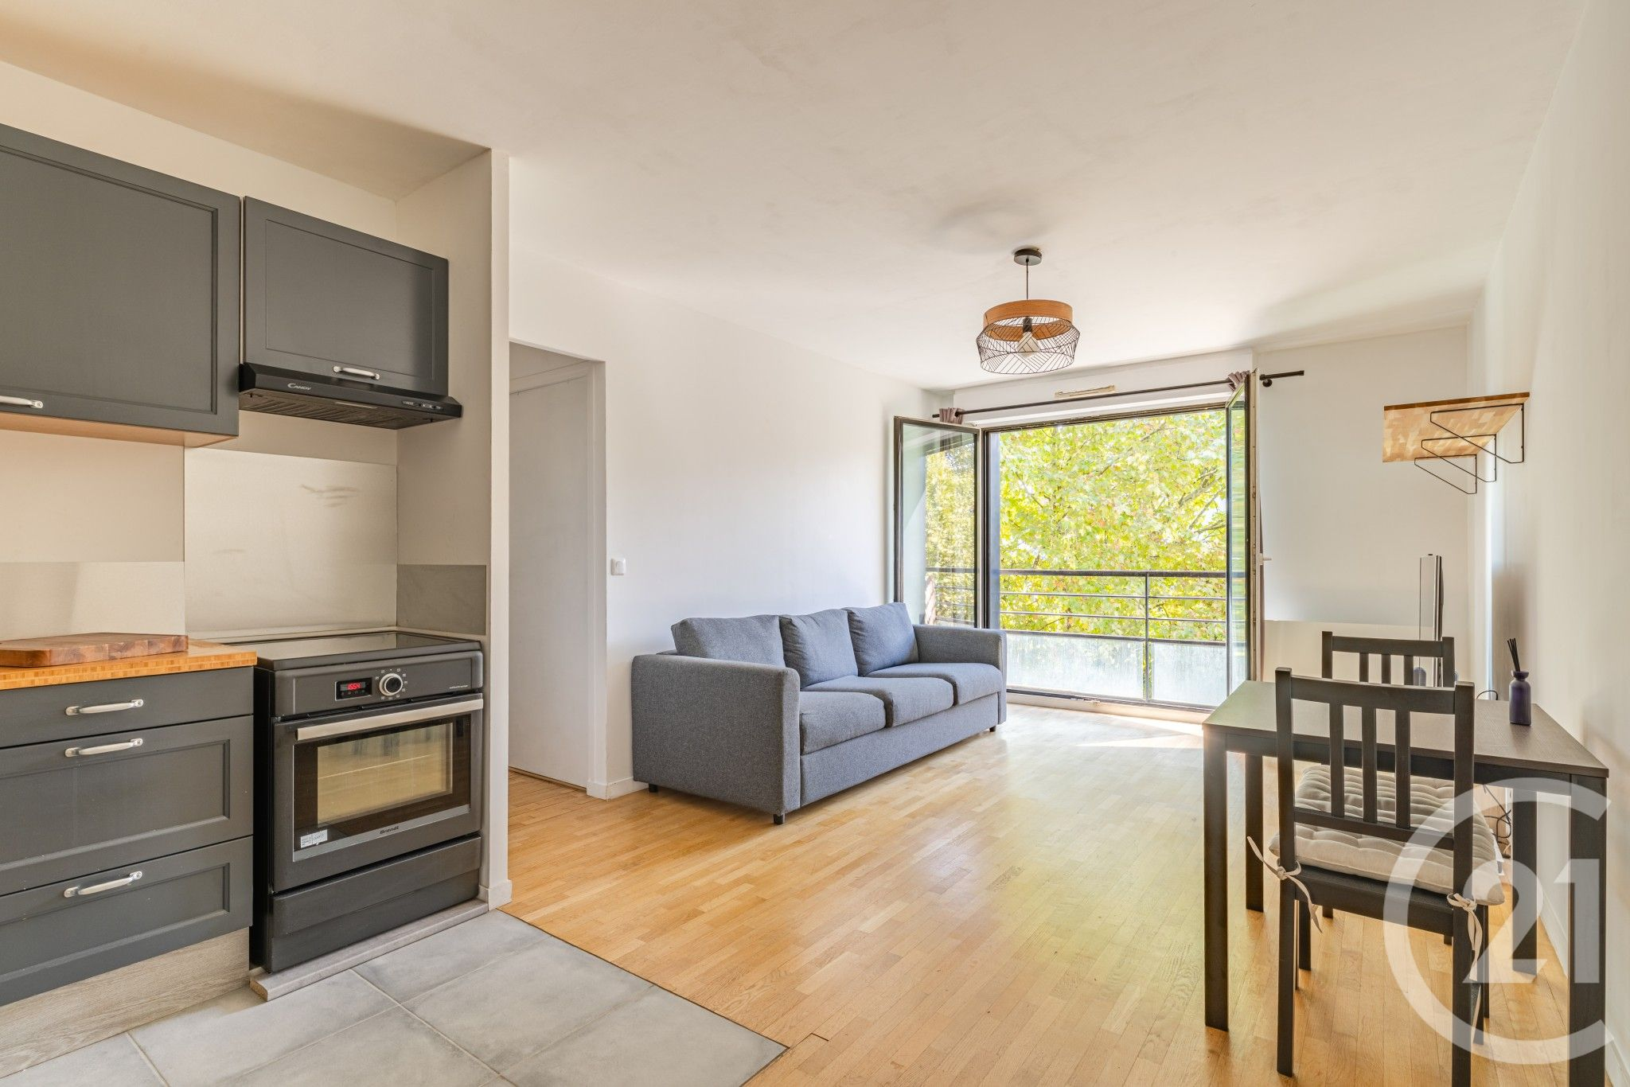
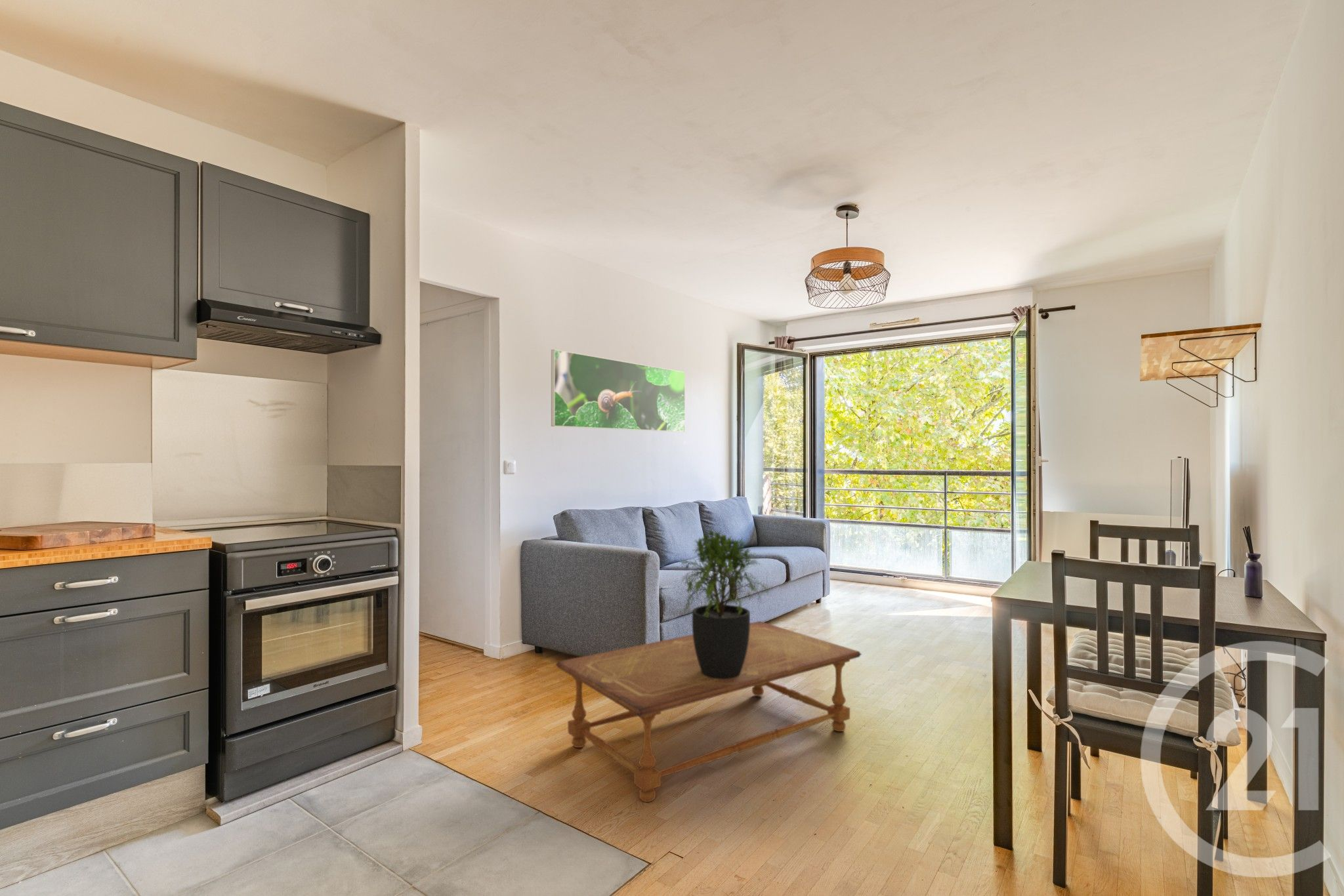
+ coffee table [555,621,862,803]
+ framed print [551,349,686,433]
+ potted plant [678,527,773,679]
